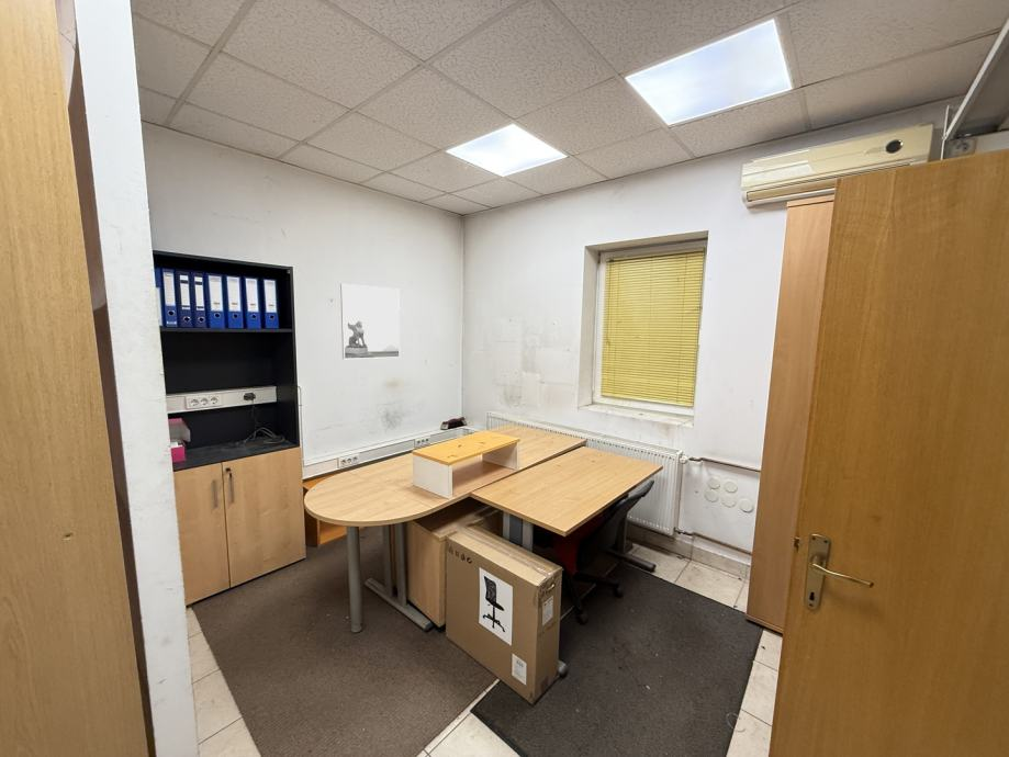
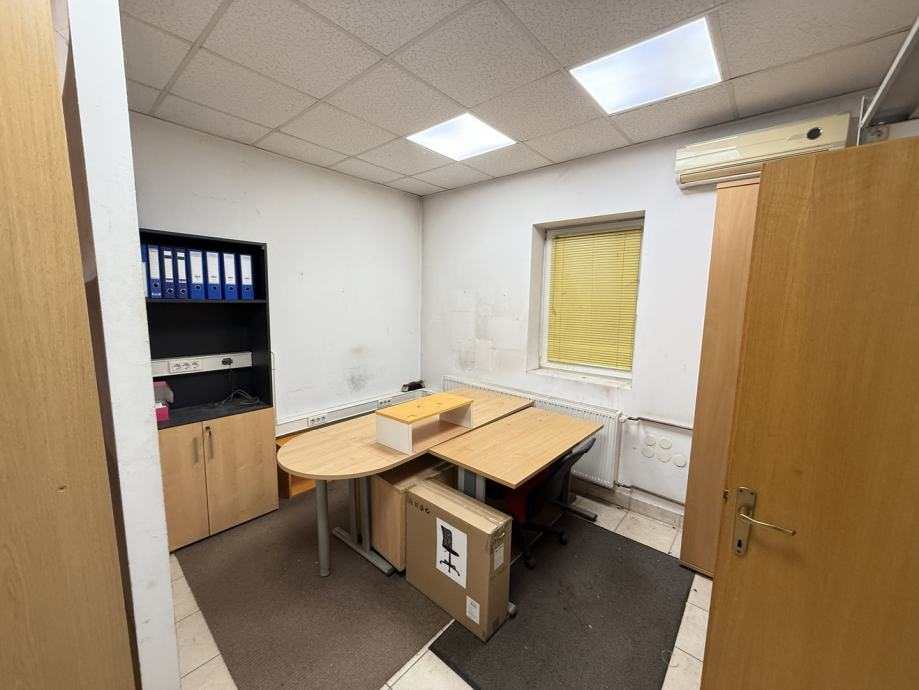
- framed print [339,283,401,360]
